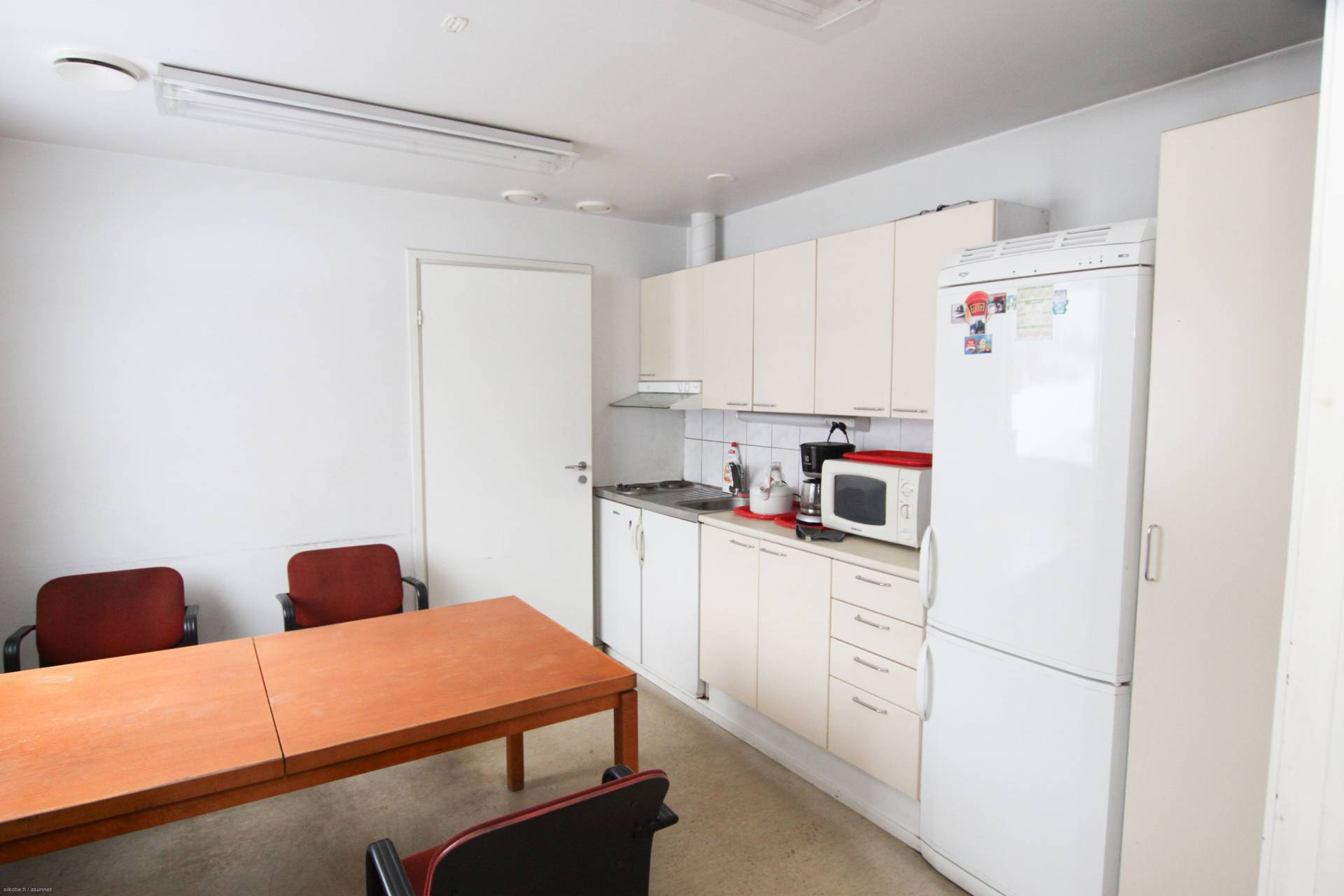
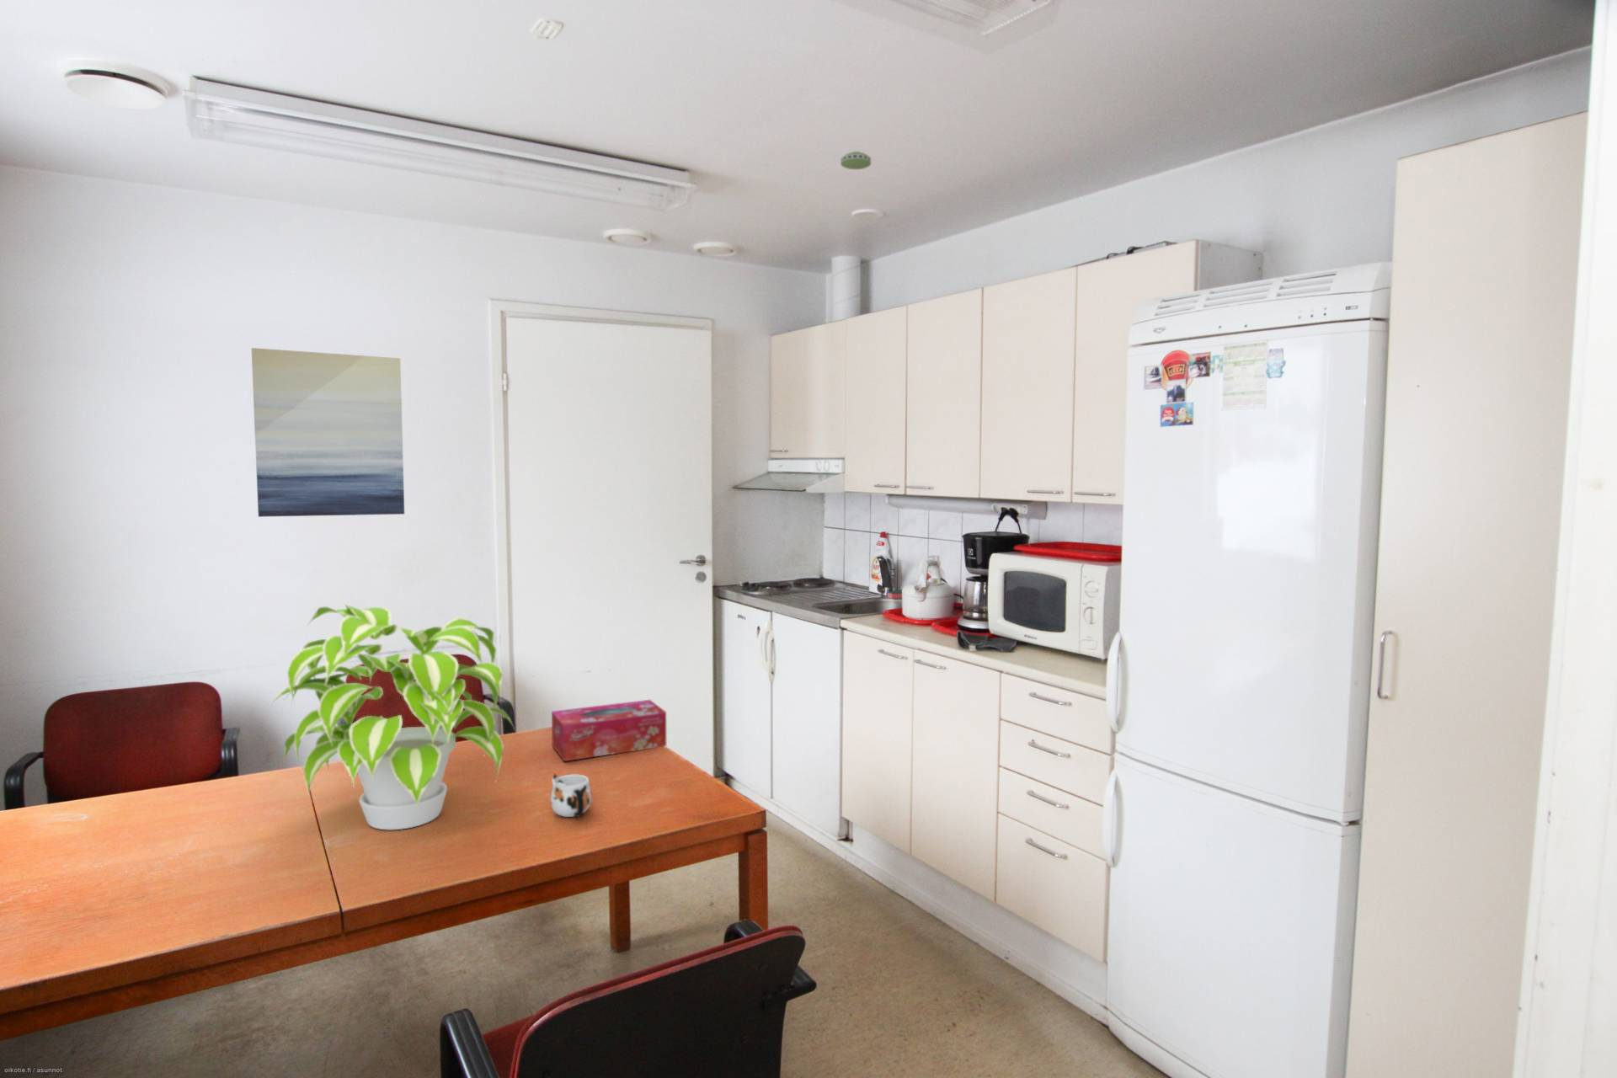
+ wall art [251,346,405,517]
+ plant [266,604,515,830]
+ mug [550,774,593,818]
+ tissue box [551,699,667,762]
+ smoke detector [840,150,871,170]
